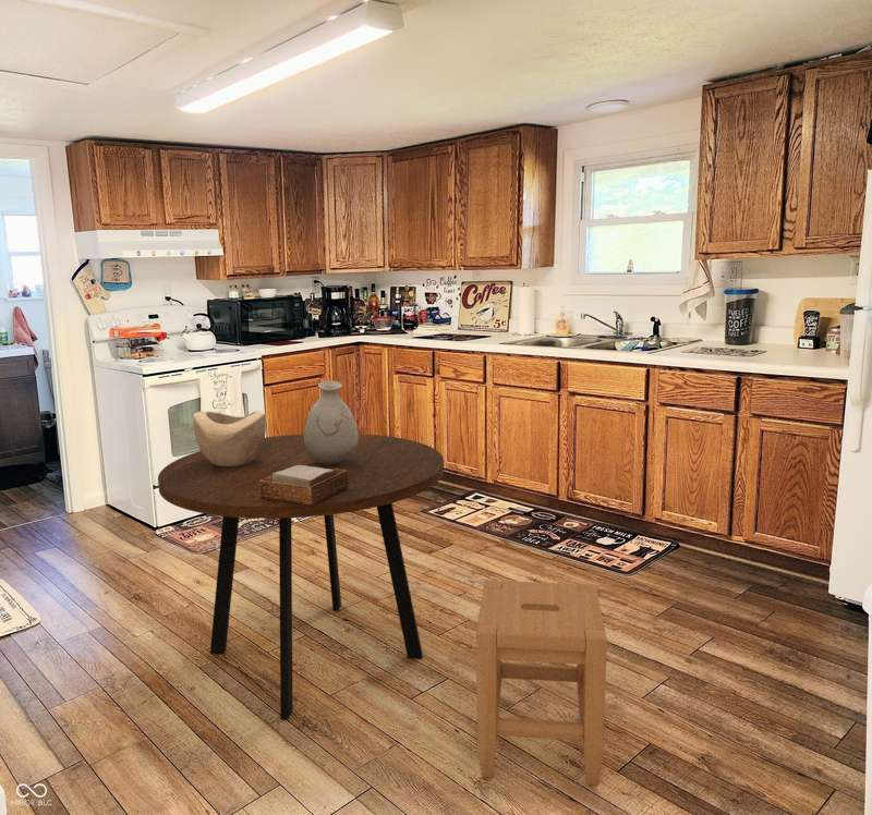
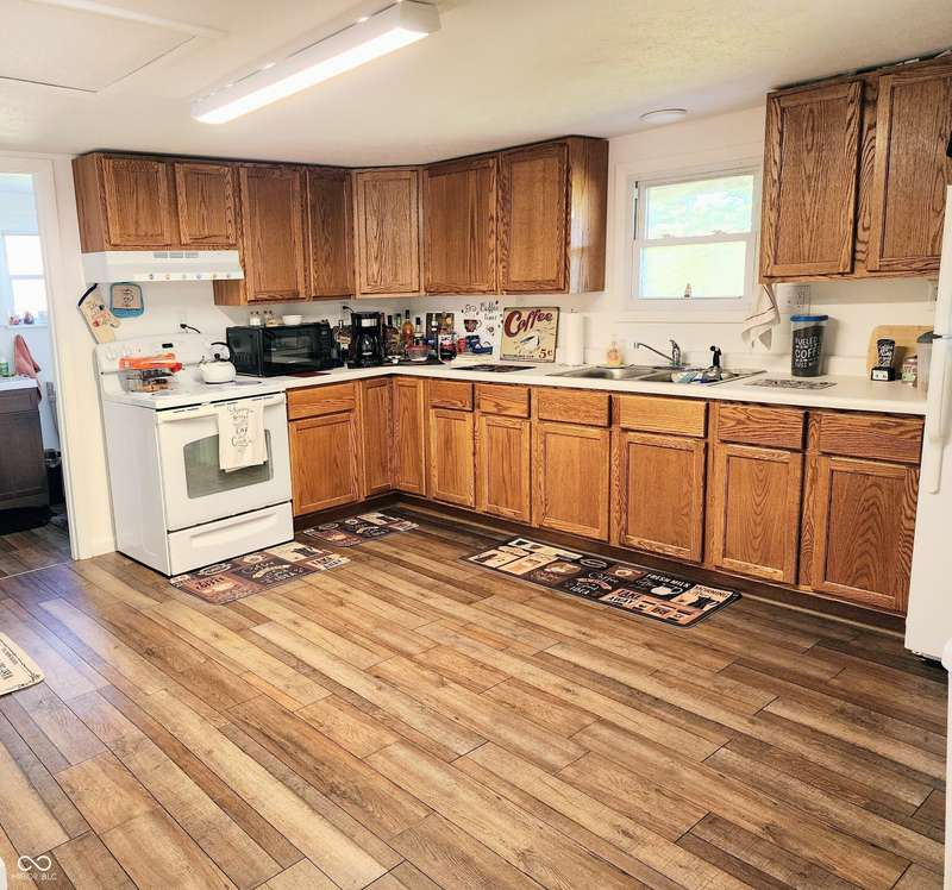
- dining table [157,433,445,720]
- vase [303,380,359,465]
- napkin holder [259,465,349,506]
- decorative bowl [193,410,267,467]
- stool [475,580,608,787]
